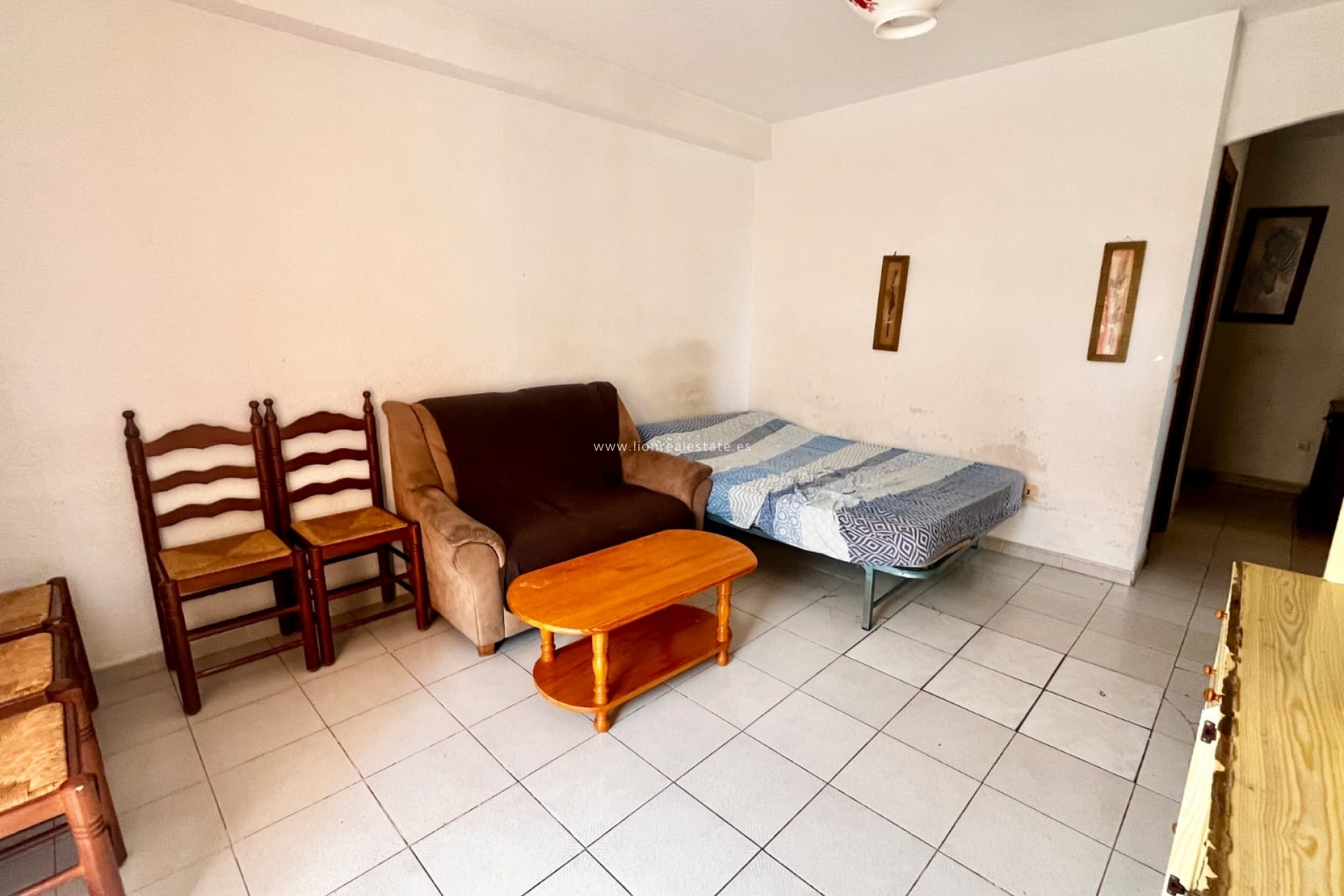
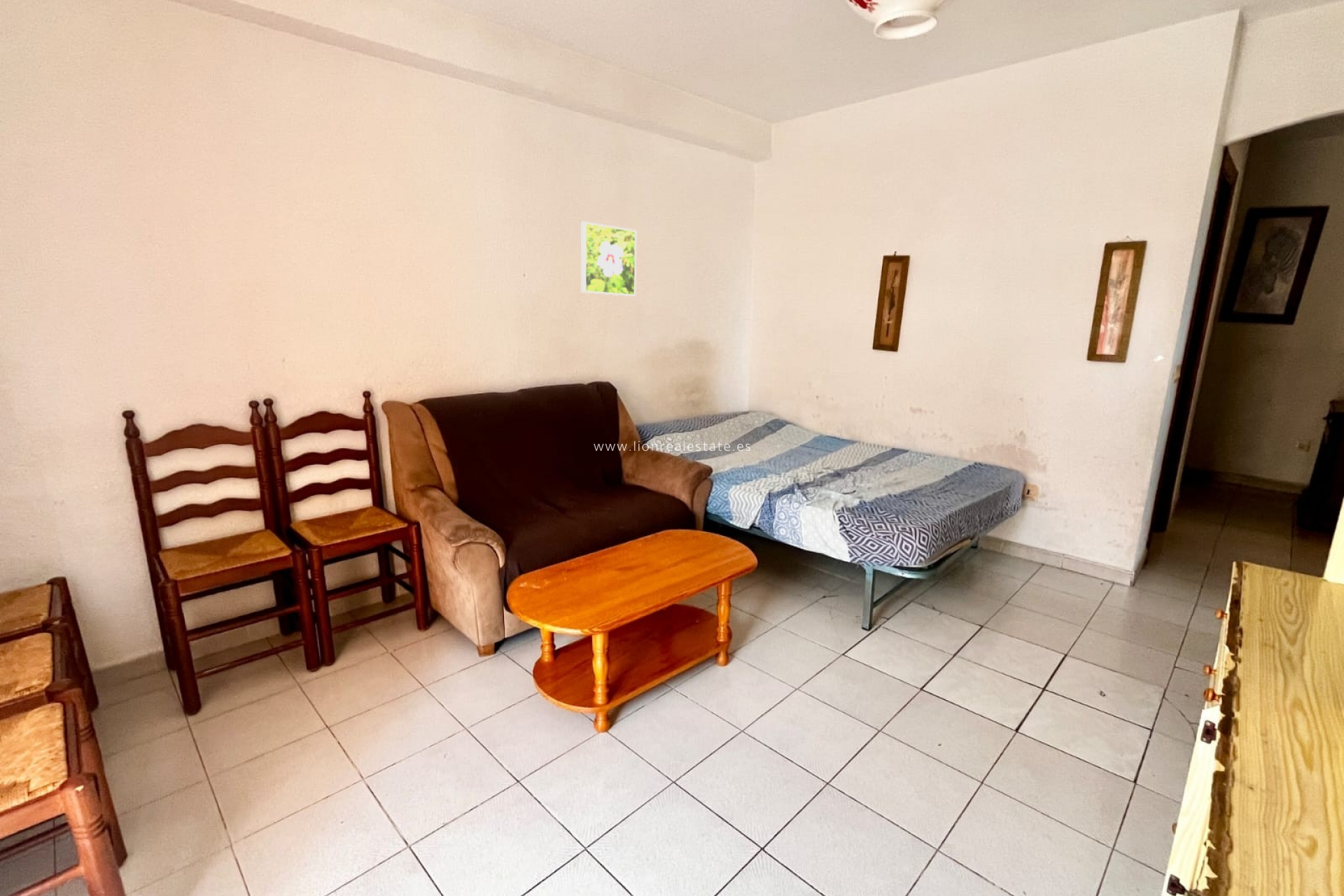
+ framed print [581,221,637,297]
